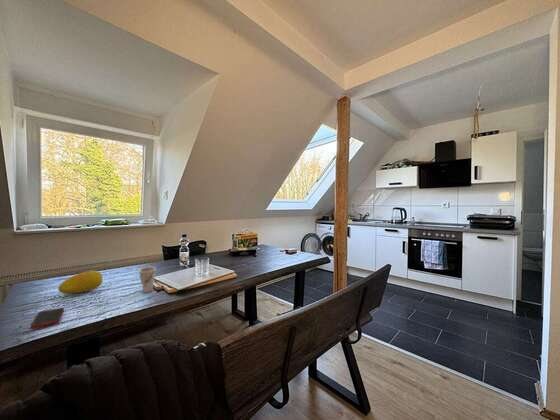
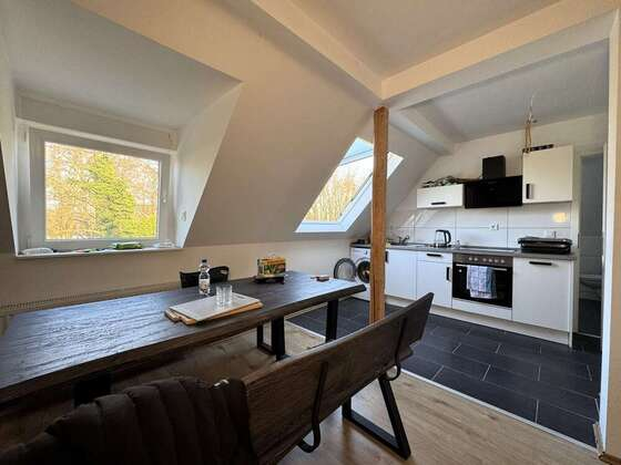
- fruit [58,270,104,295]
- cell phone [29,307,65,329]
- cup [137,266,157,294]
